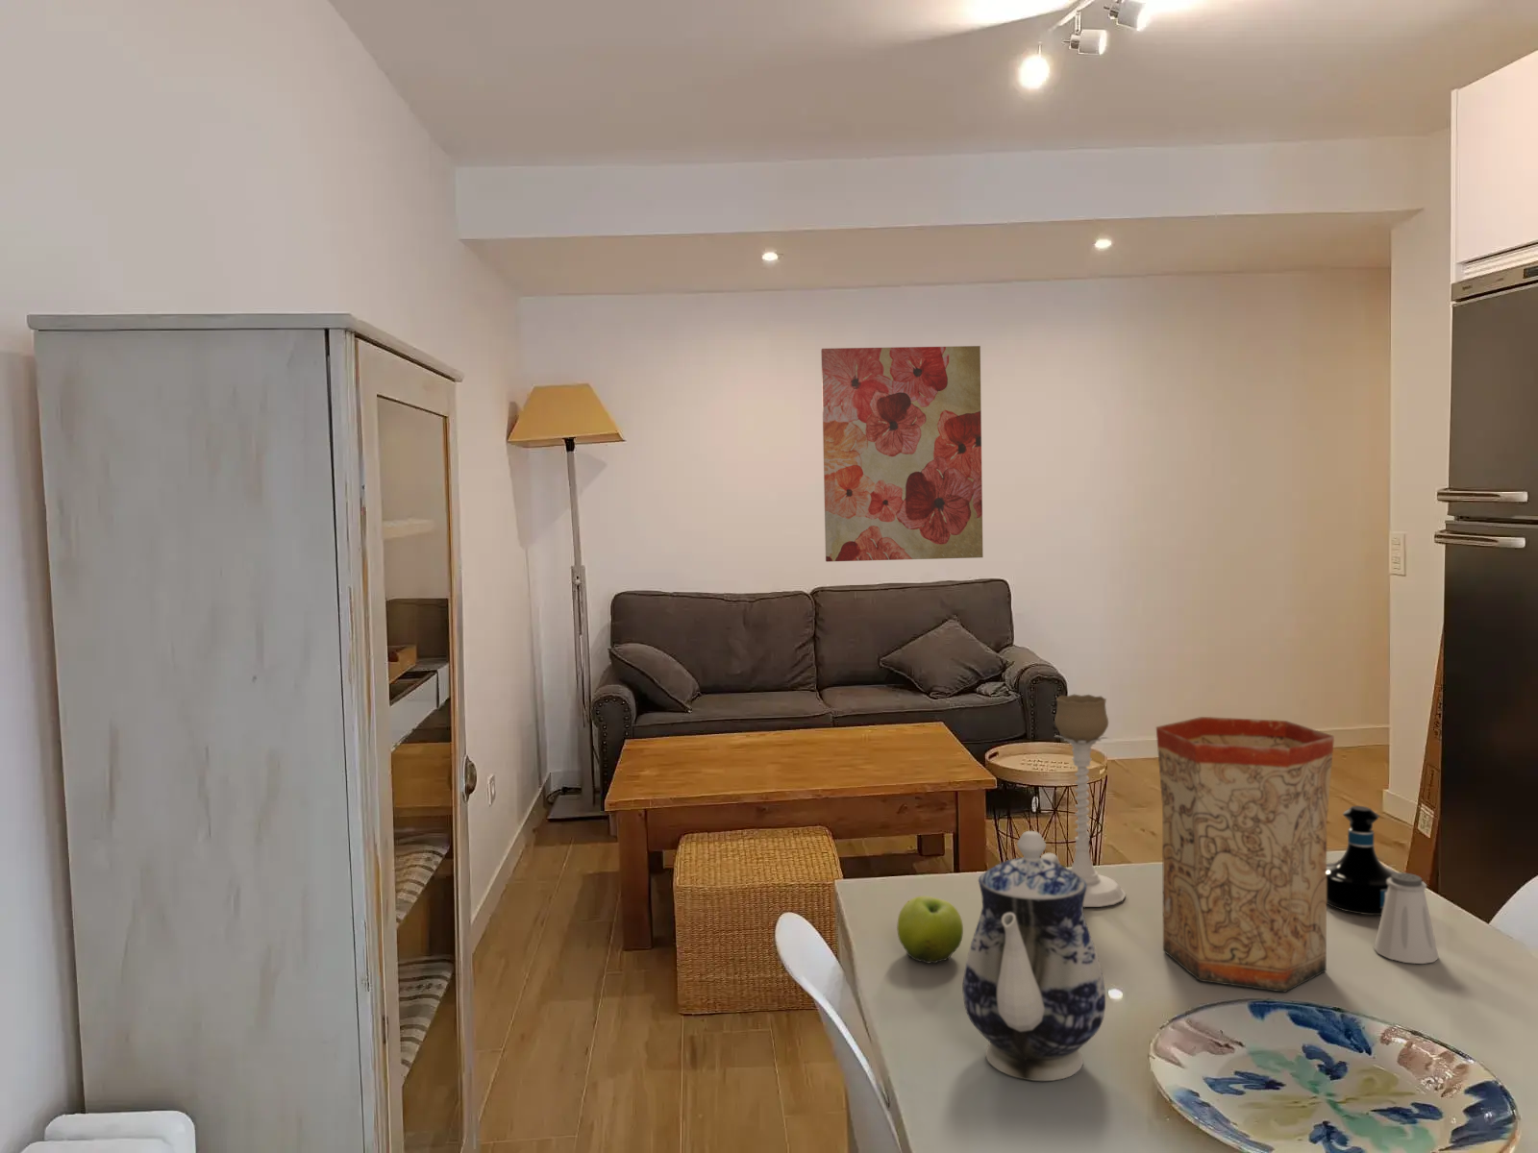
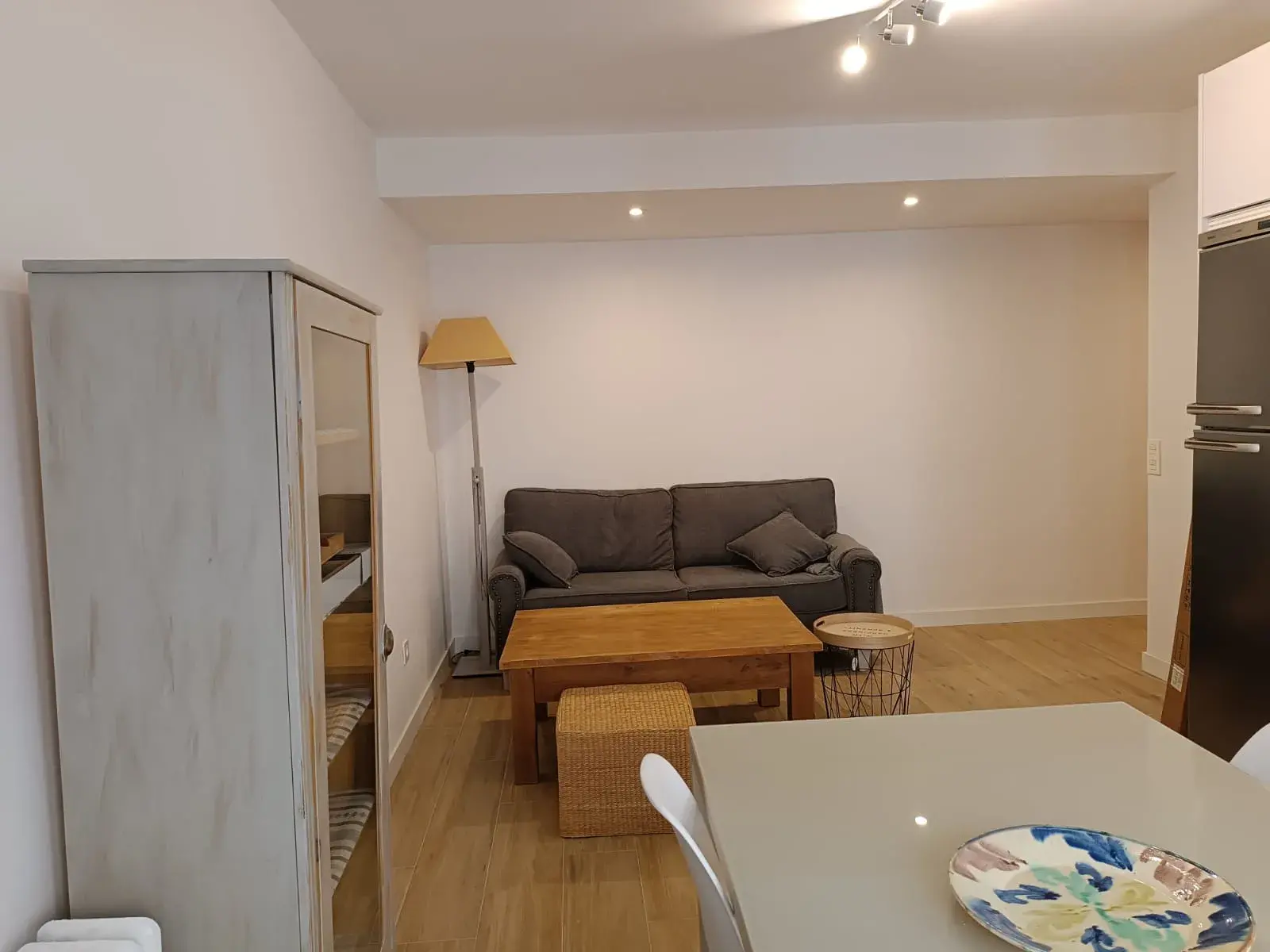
- wall art [820,345,985,562]
- saltshaker [1372,872,1440,965]
- tequila bottle [1326,805,1398,916]
- fruit [896,895,964,965]
- candle holder [1054,694,1126,908]
- vase [1155,716,1336,993]
- teapot [962,830,1107,1082]
